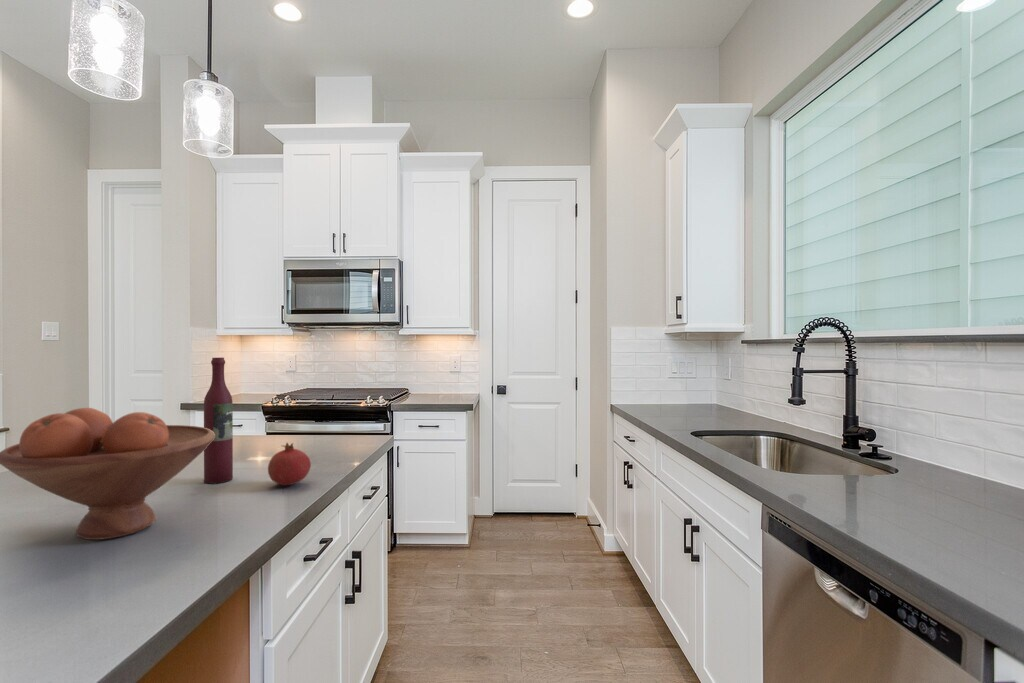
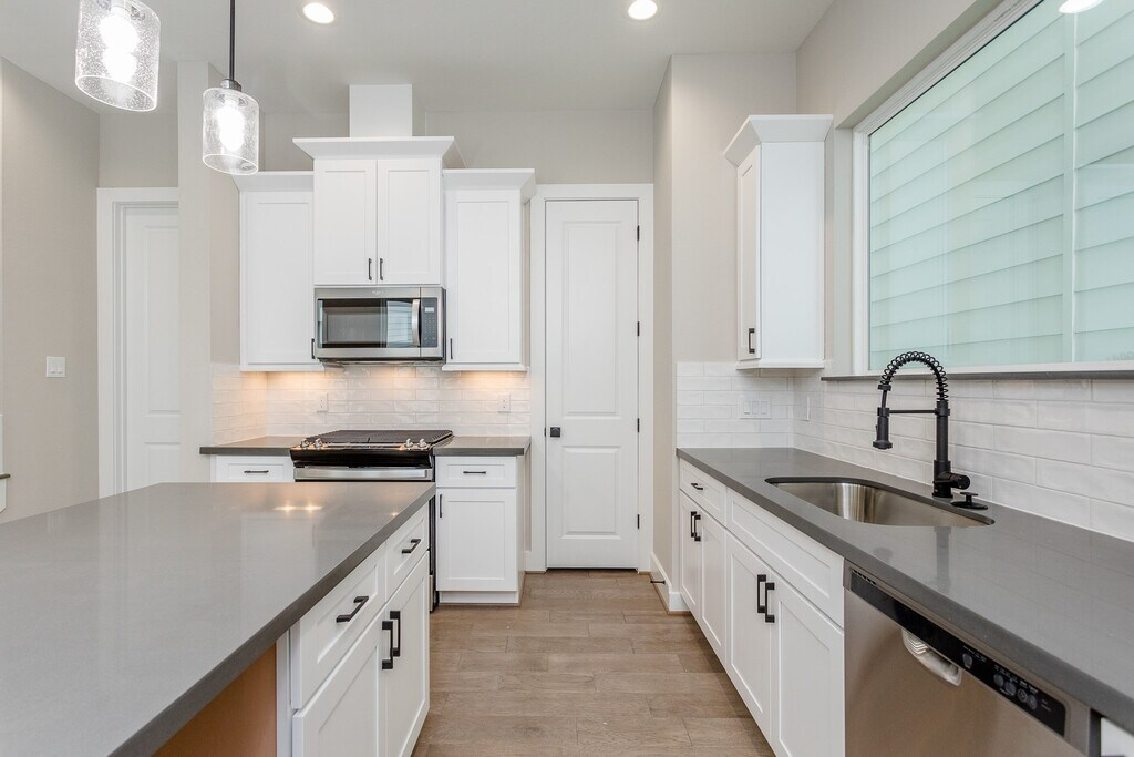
- fruit [267,441,312,486]
- wine bottle [203,357,234,484]
- fruit bowl [0,407,215,541]
